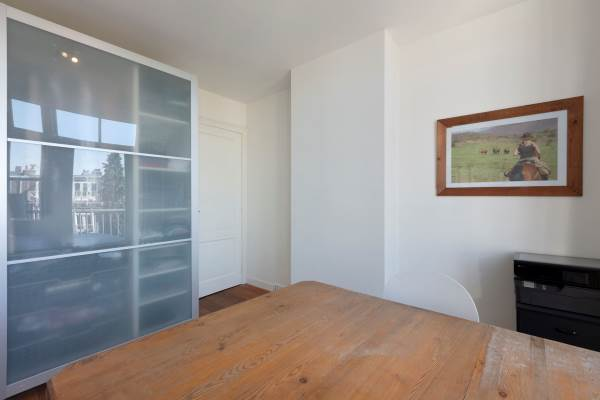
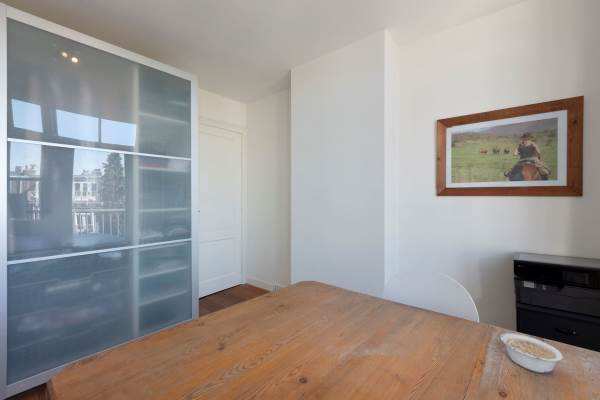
+ legume [500,332,564,374]
